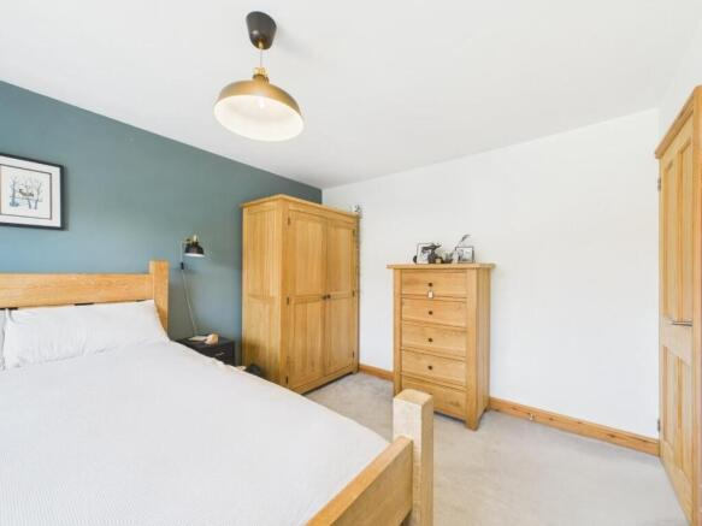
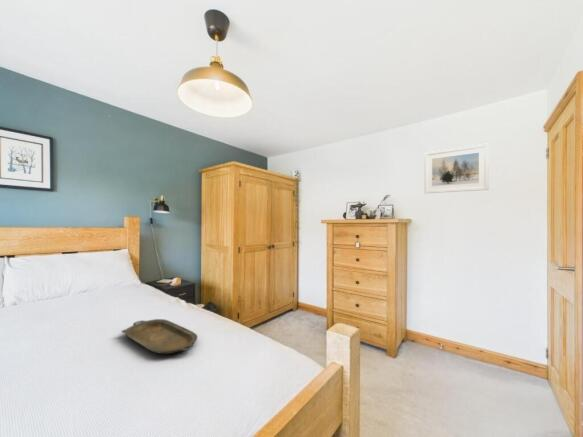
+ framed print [423,143,490,194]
+ serving tray [120,318,198,355]
